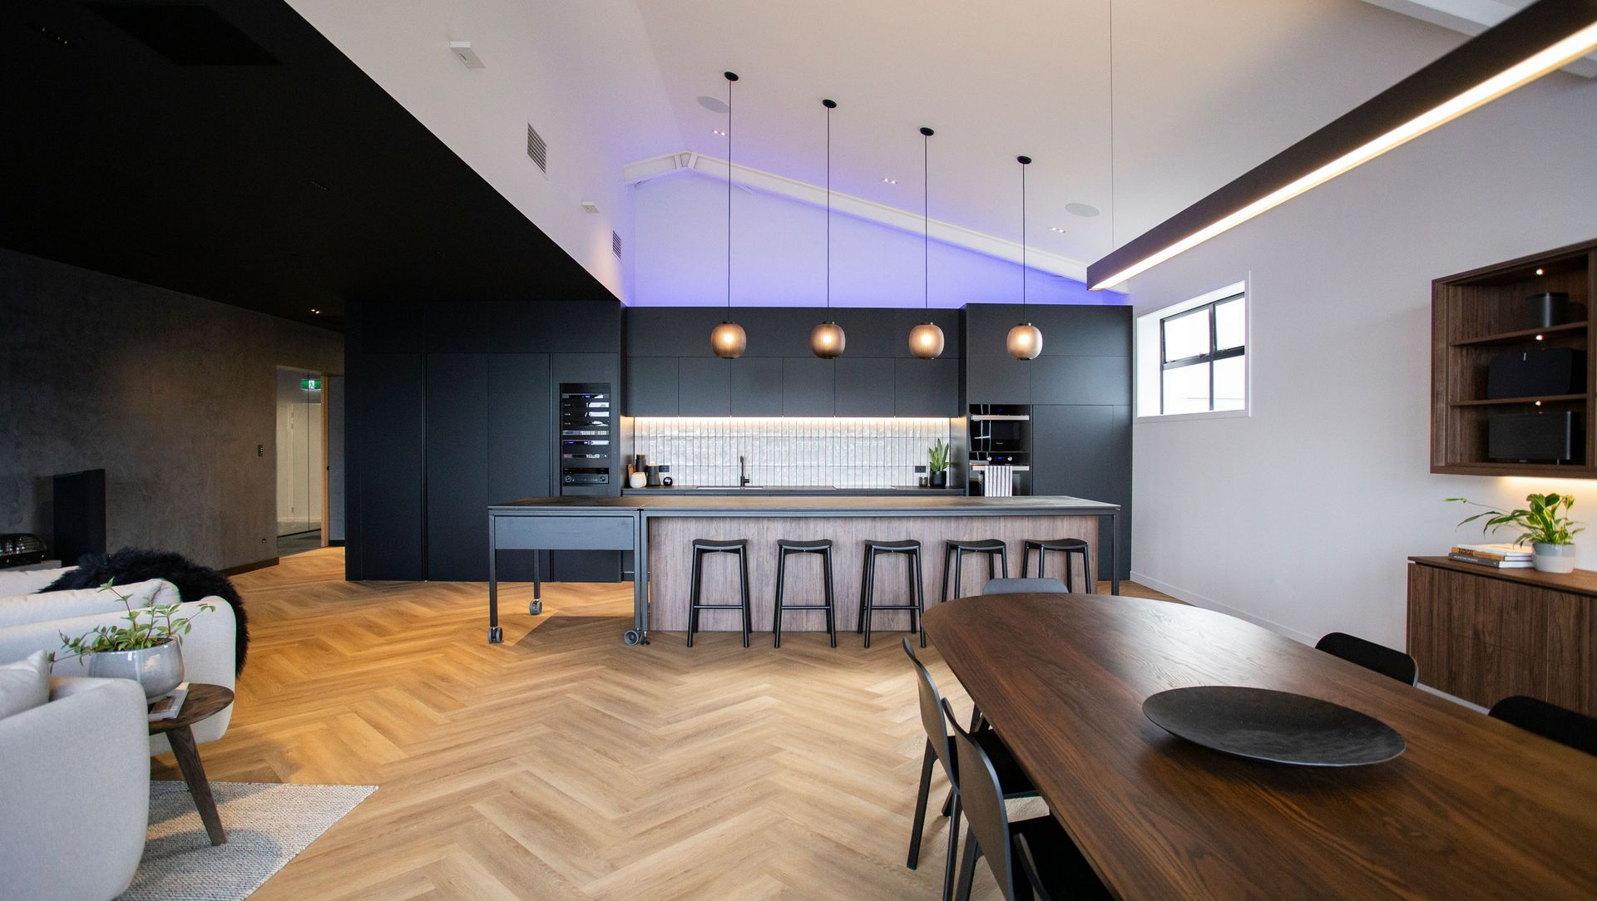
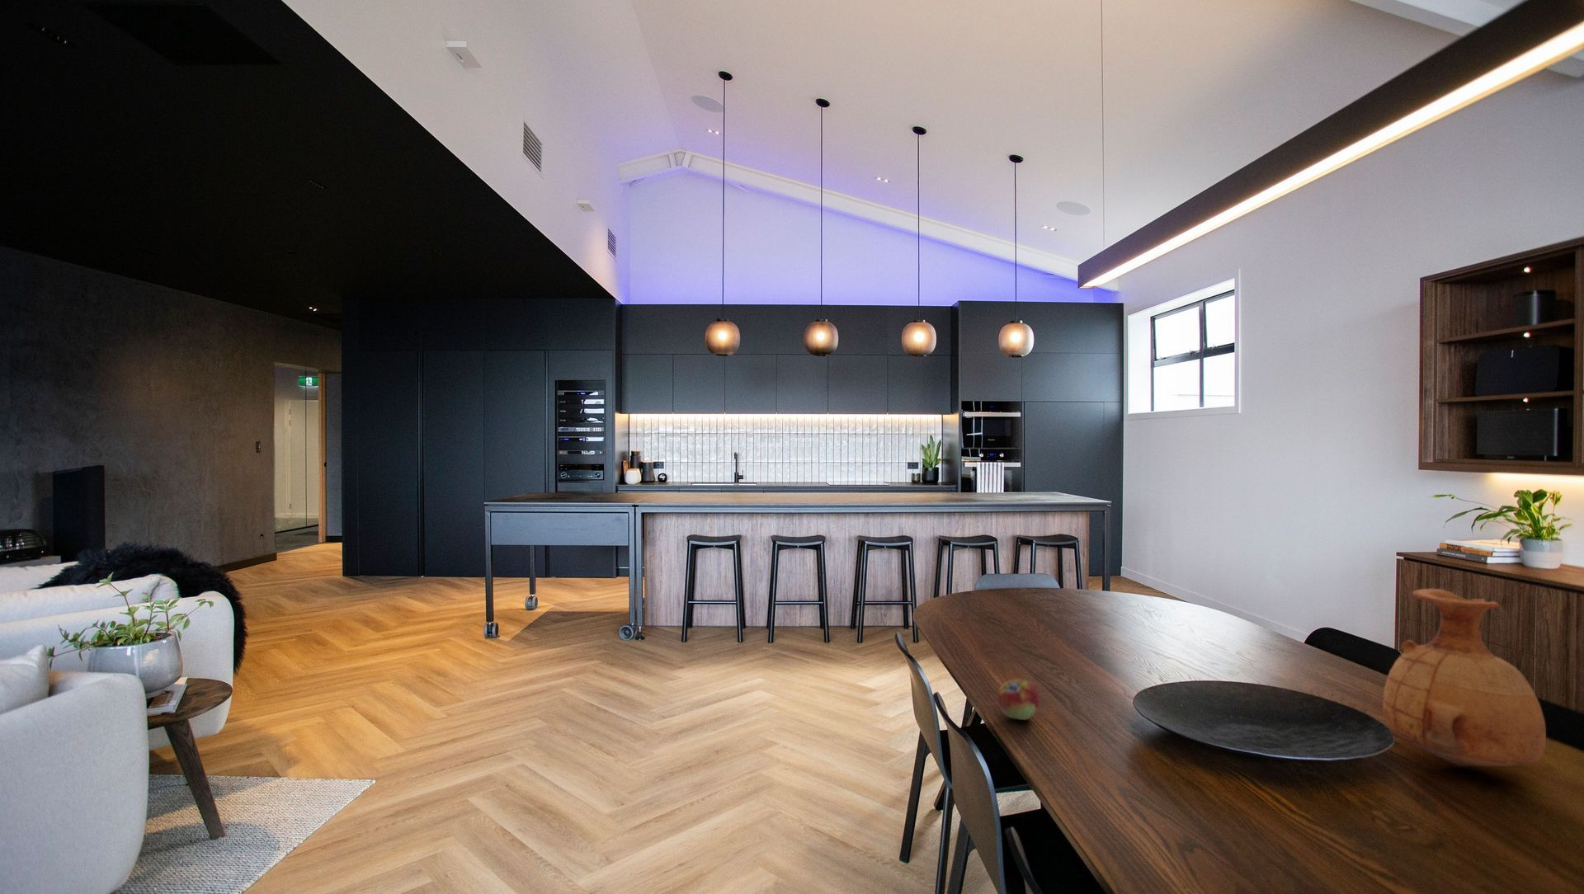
+ fruit [997,678,1040,721]
+ vase [1382,588,1547,767]
